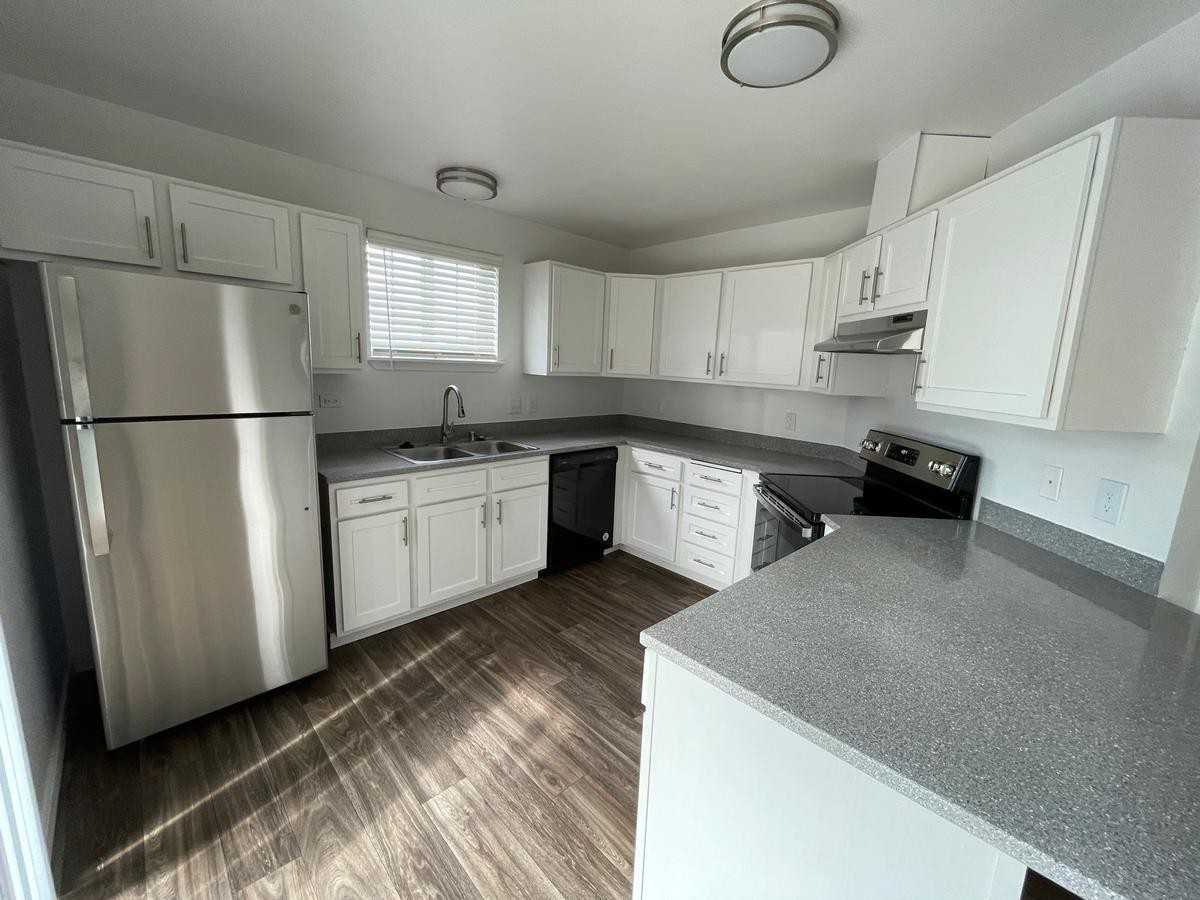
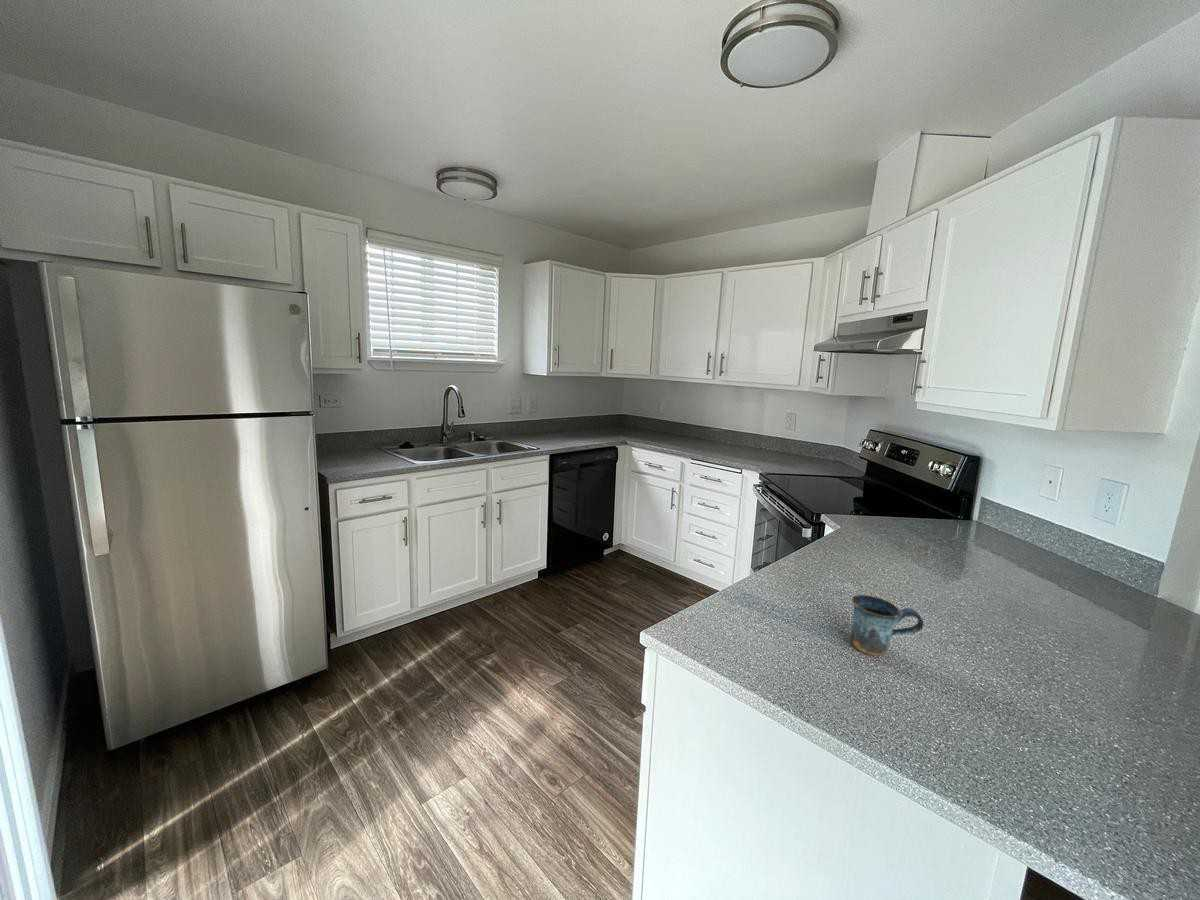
+ mug [850,594,925,656]
